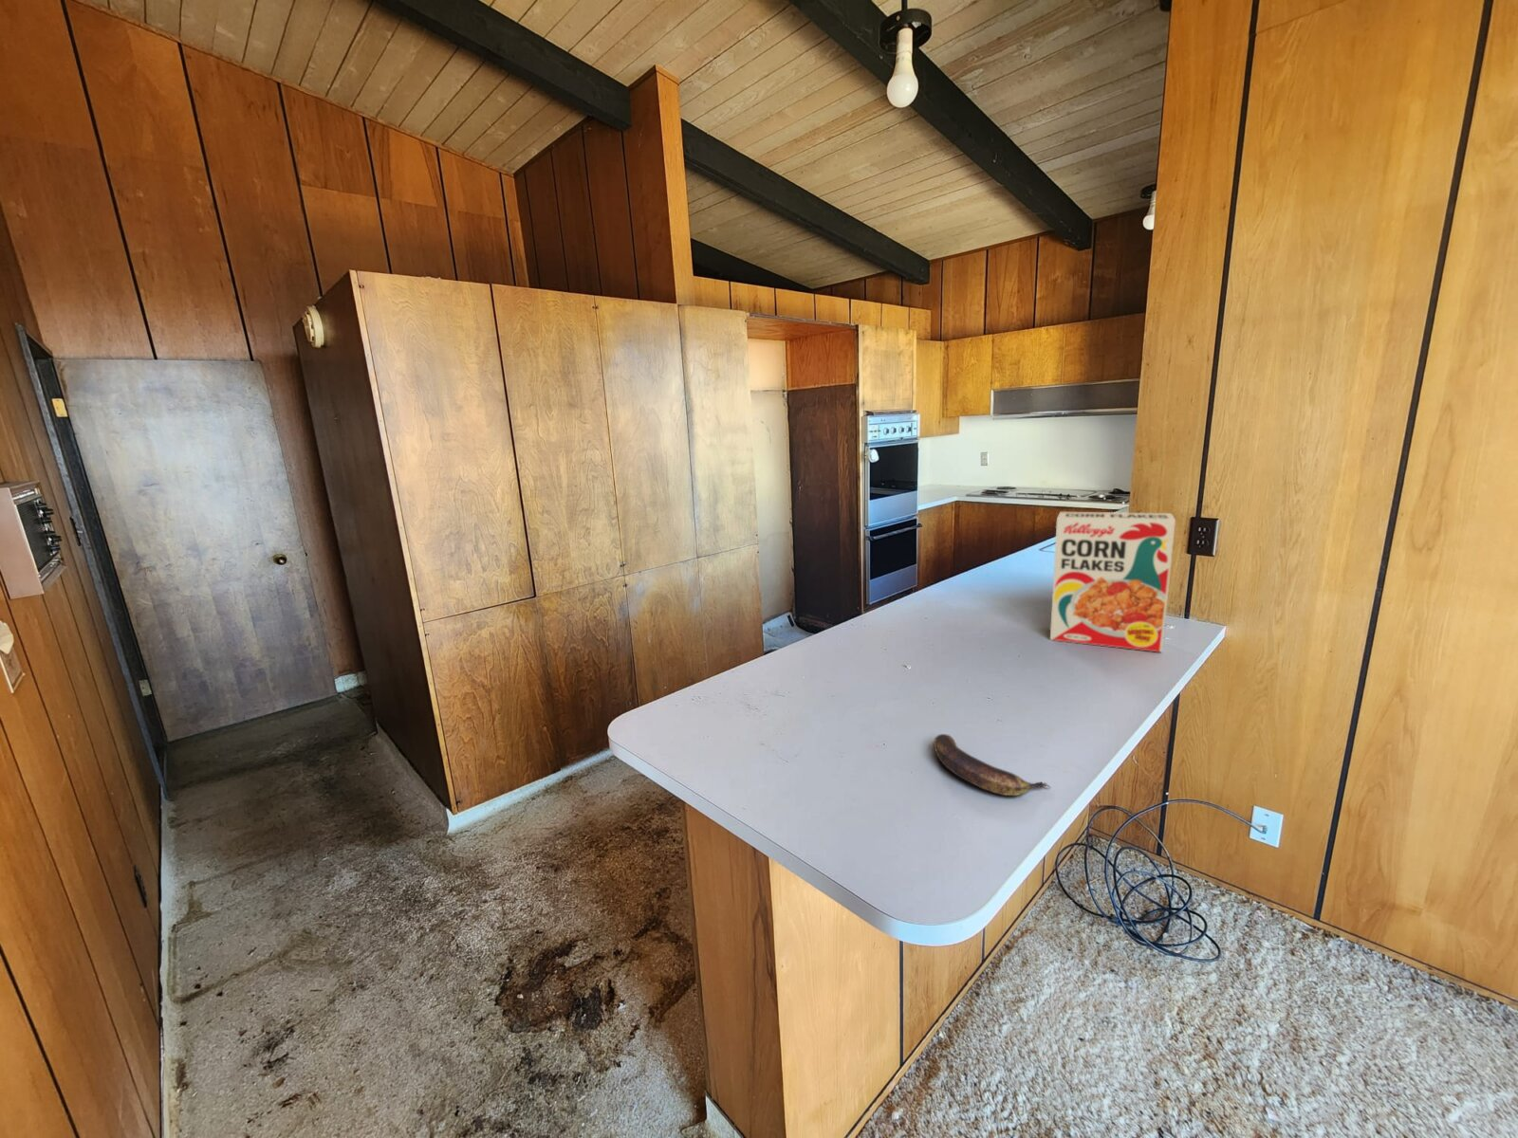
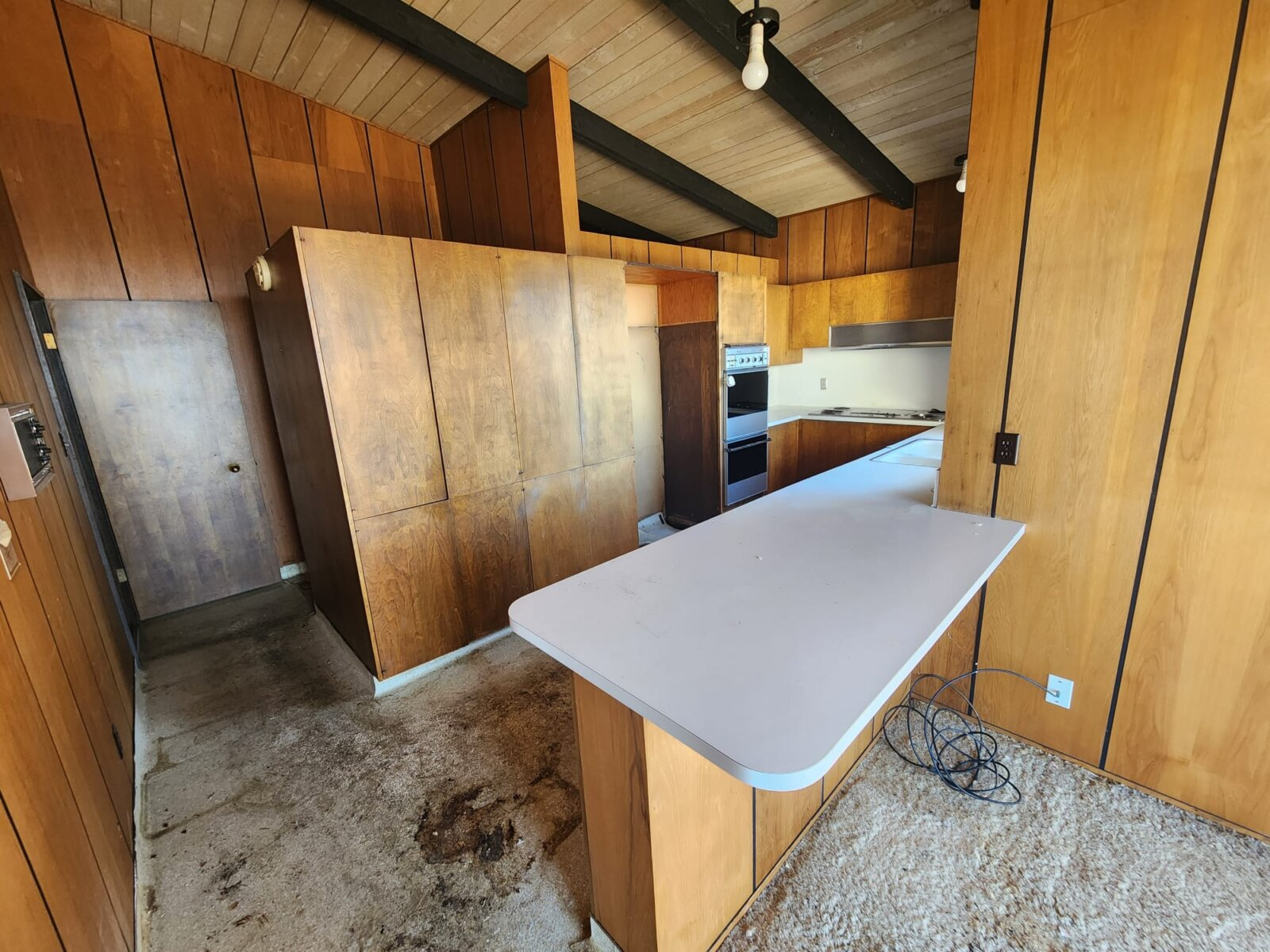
- banana [934,733,1051,796]
- cereal box [1049,512,1176,654]
